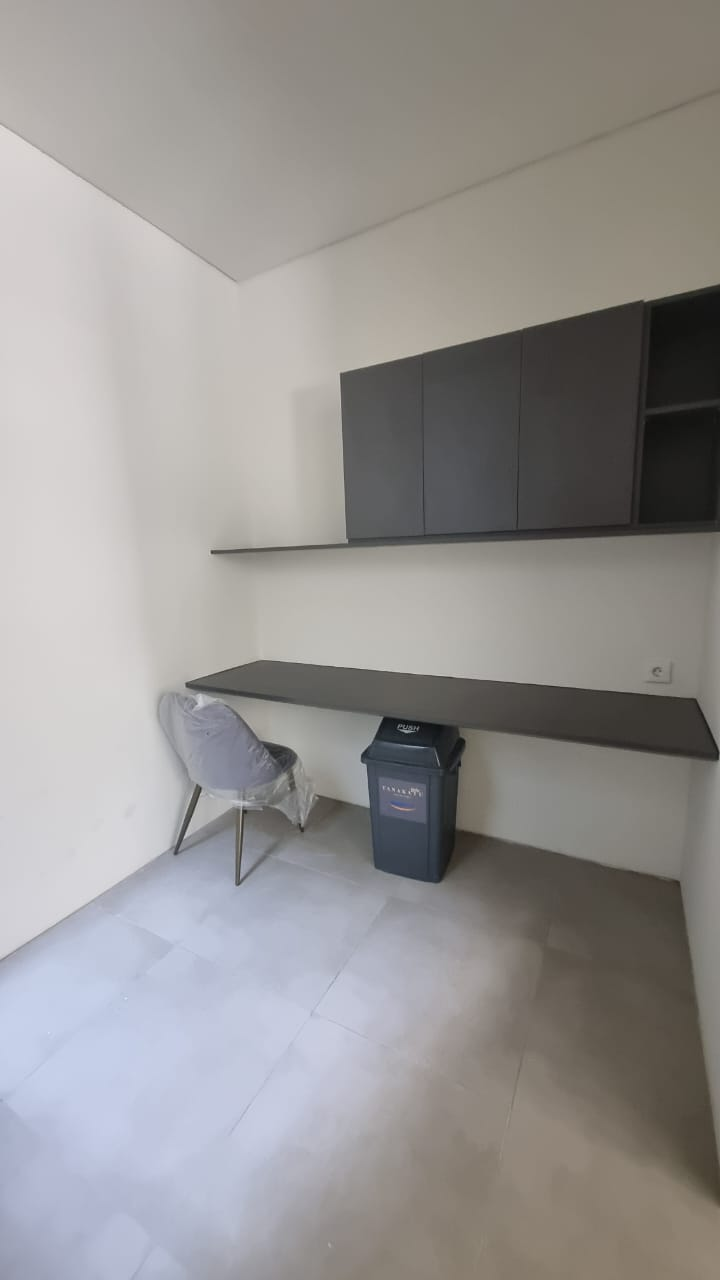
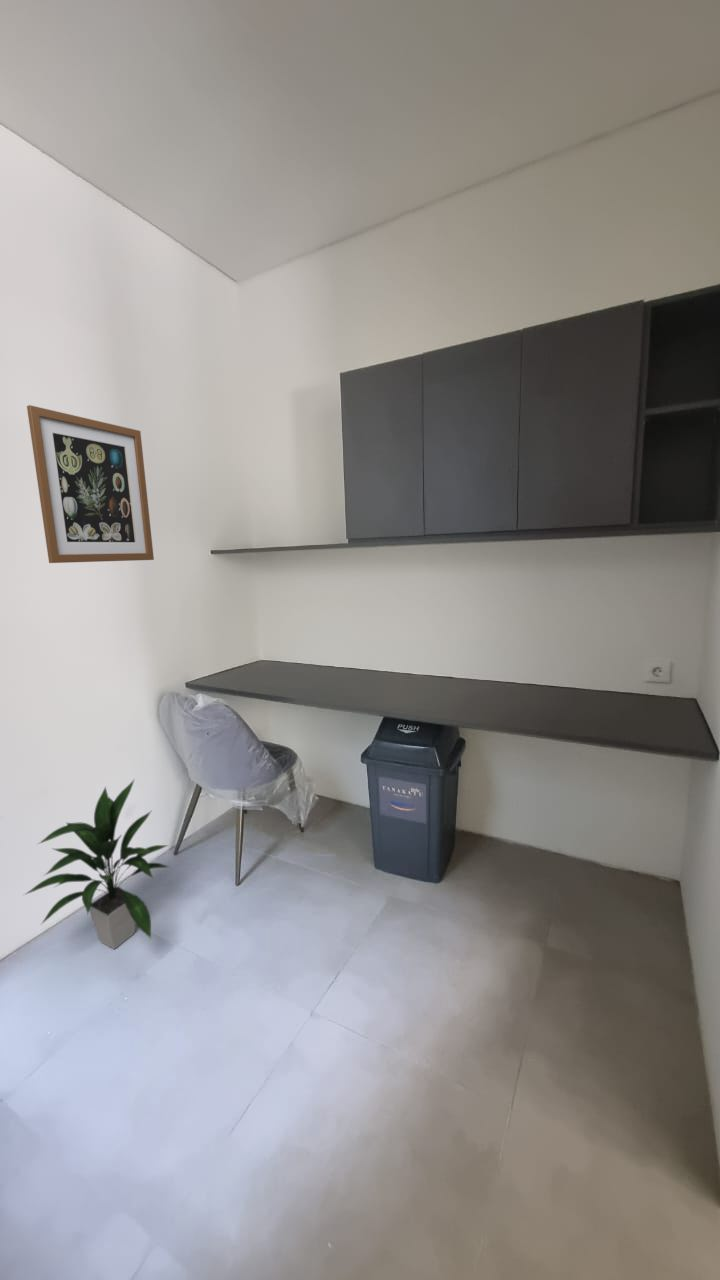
+ wall art [26,404,155,564]
+ indoor plant [23,778,170,950]
